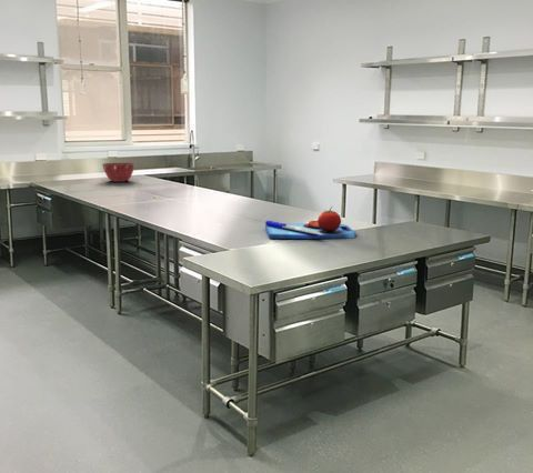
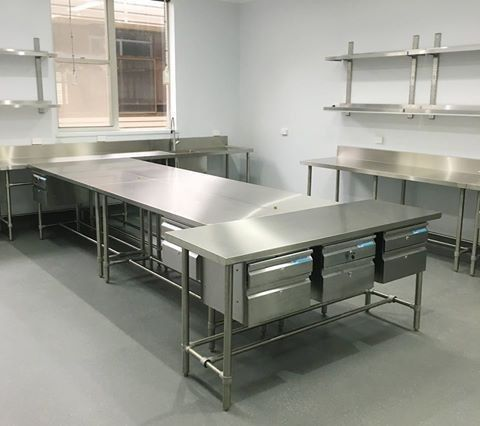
- mixing bowl [101,162,137,183]
- chopping board [264,204,356,240]
